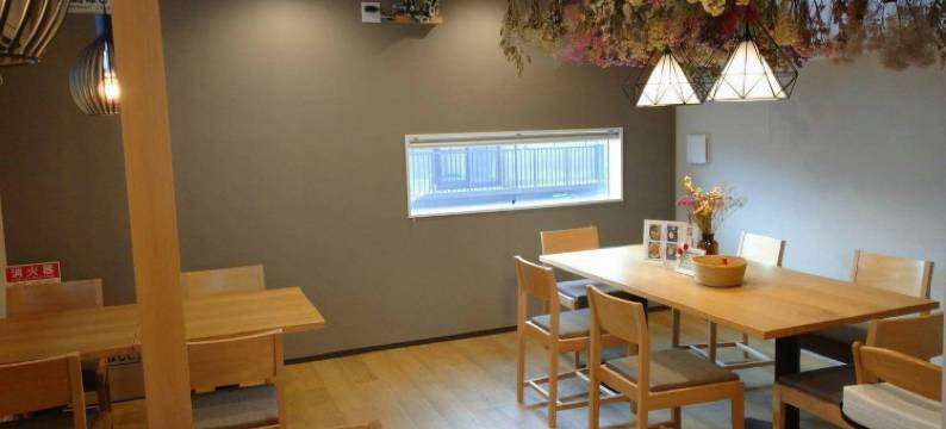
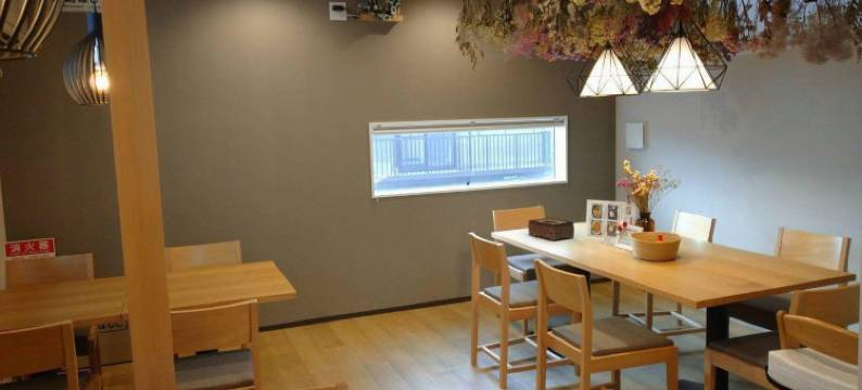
+ tissue box [527,217,575,242]
